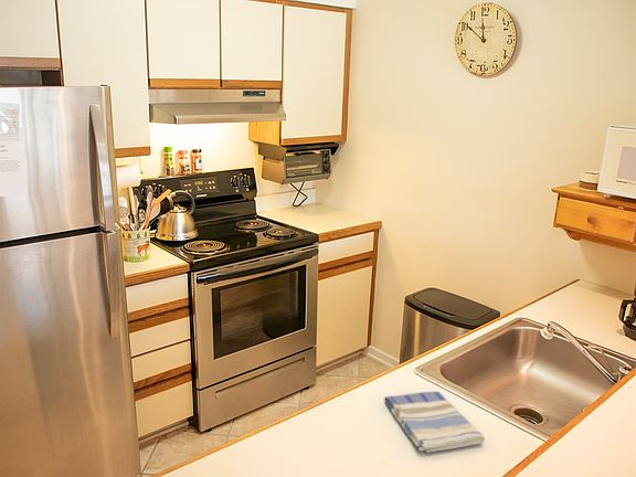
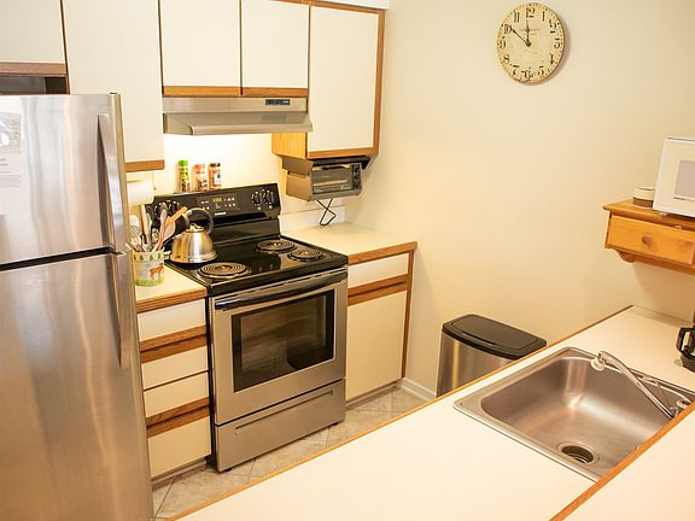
- dish towel [384,391,486,454]
